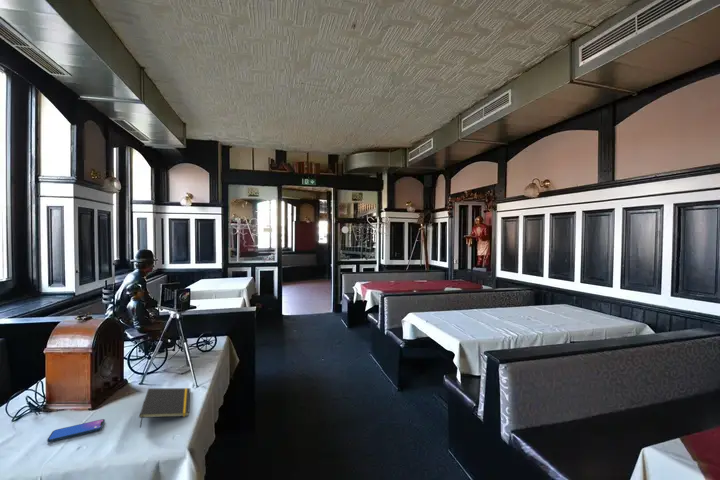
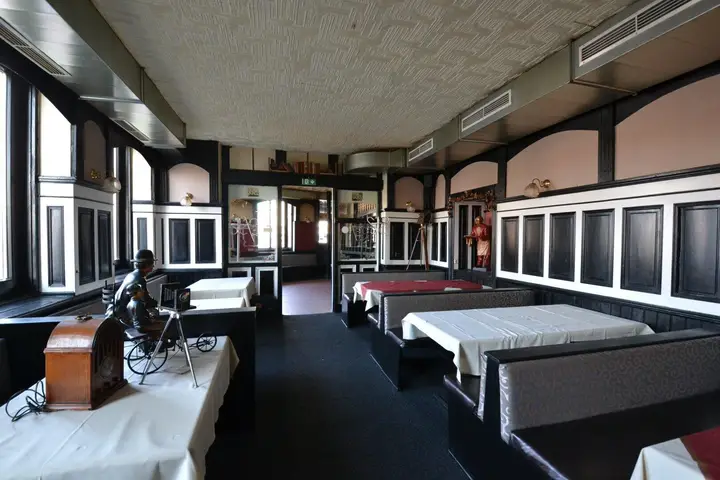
- notepad [138,387,191,428]
- smartphone [46,418,106,443]
